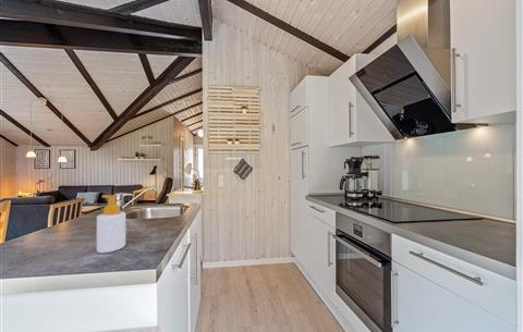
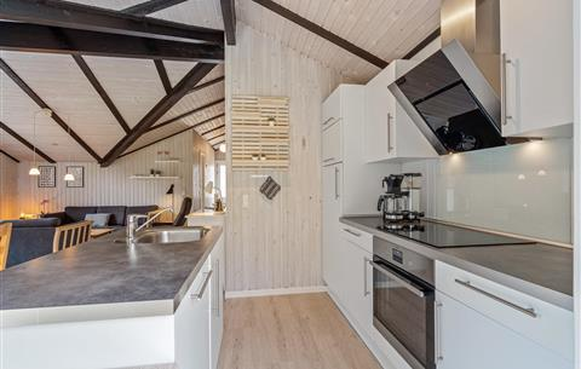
- soap bottle [96,194,126,255]
